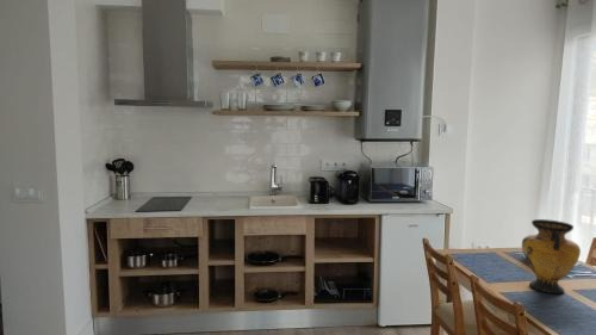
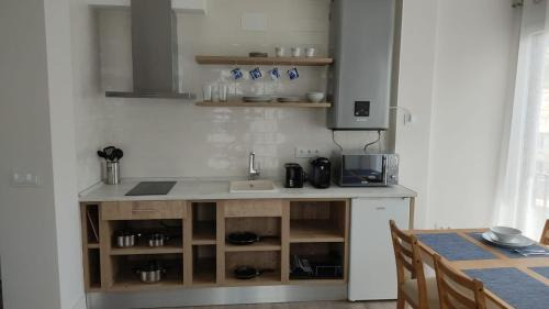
- vase [521,218,582,294]
